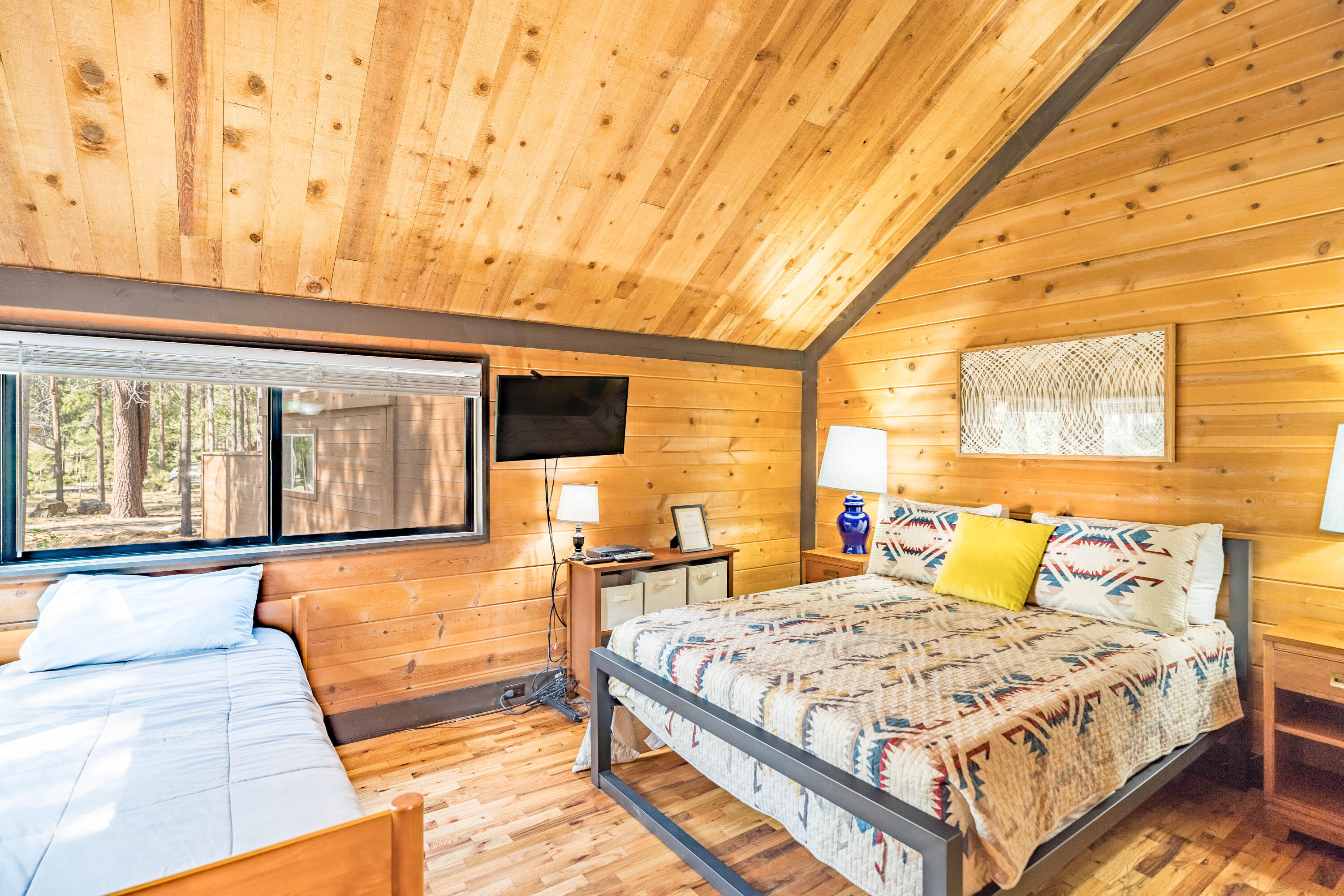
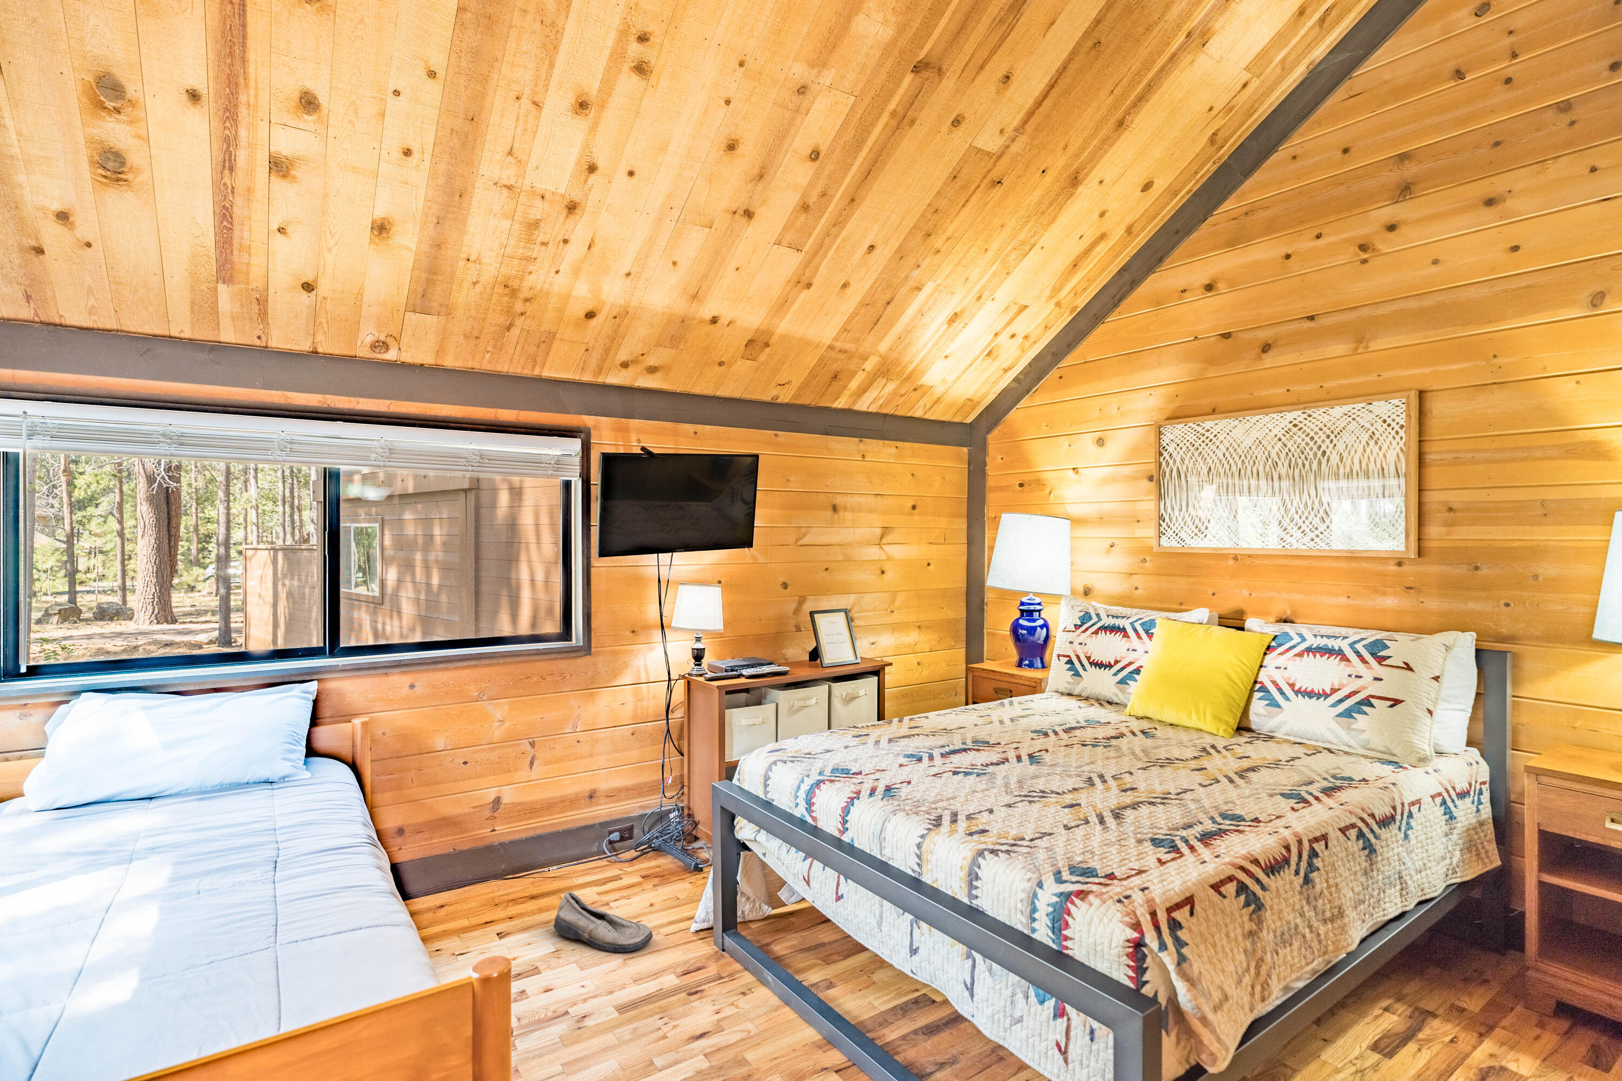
+ shoe [553,890,653,952]
